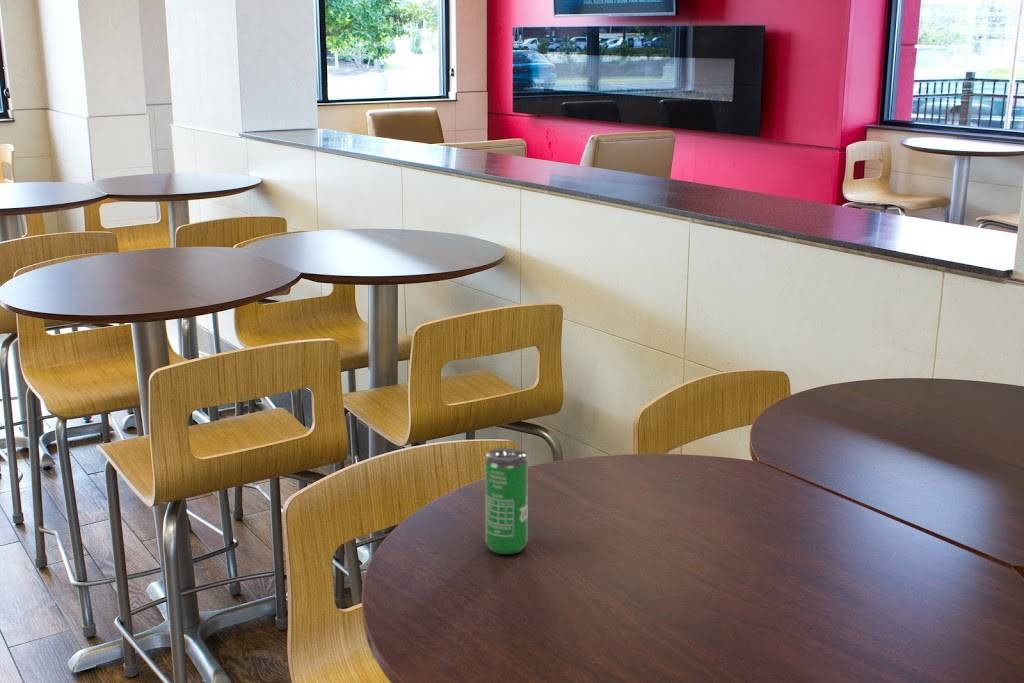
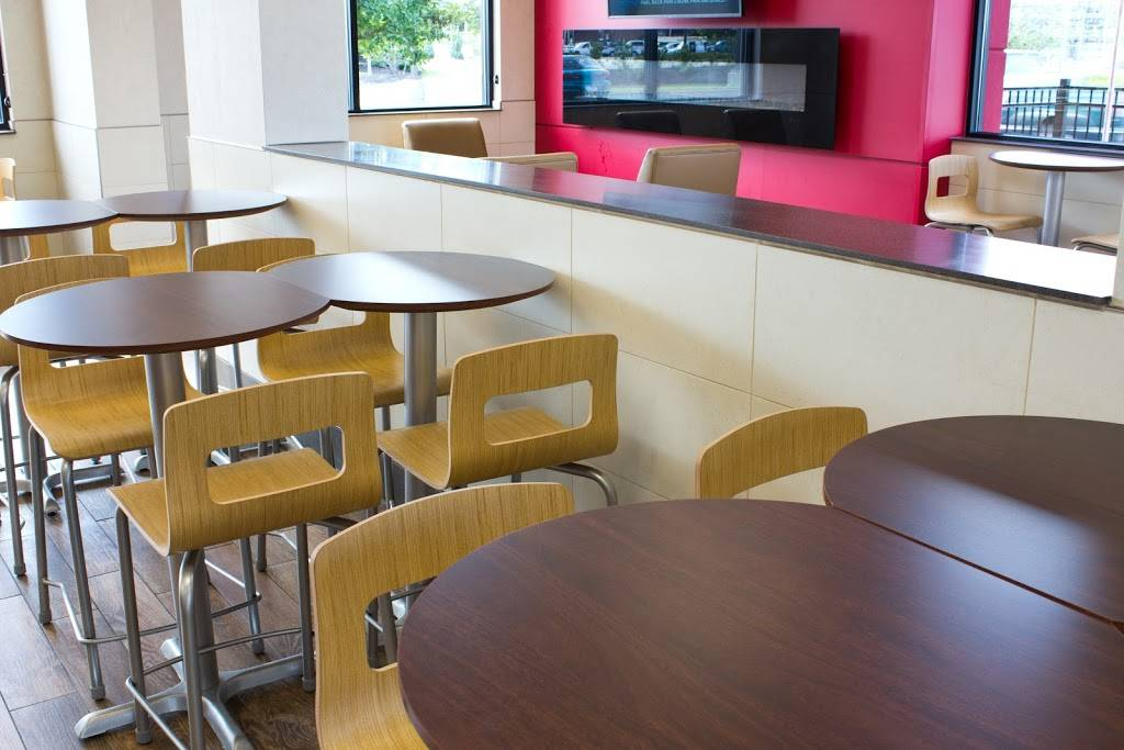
- beverage can [484,447,529,555]
